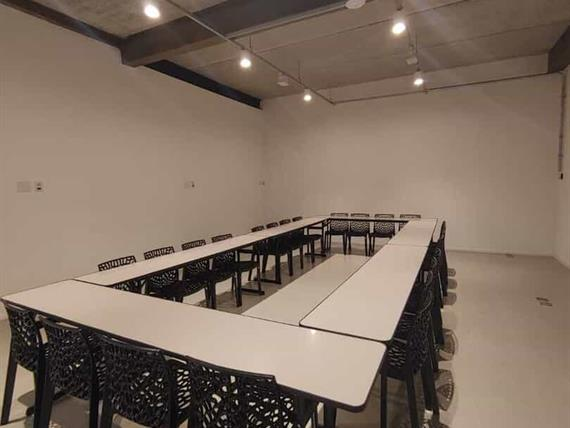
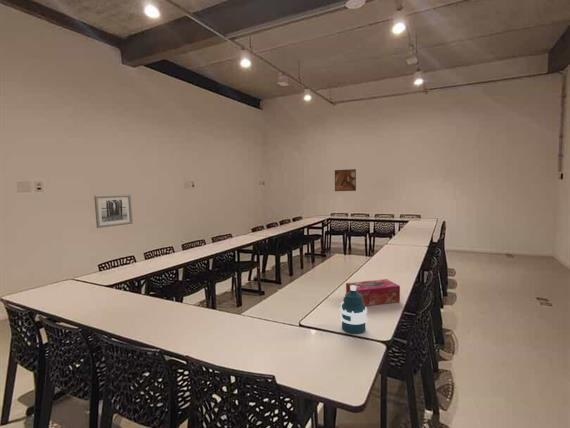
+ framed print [334,168,357,192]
+ water bottle [339,286,368,335]
+ tissue box [345,278,401,307]
+ wall art [93,193,134,229]
